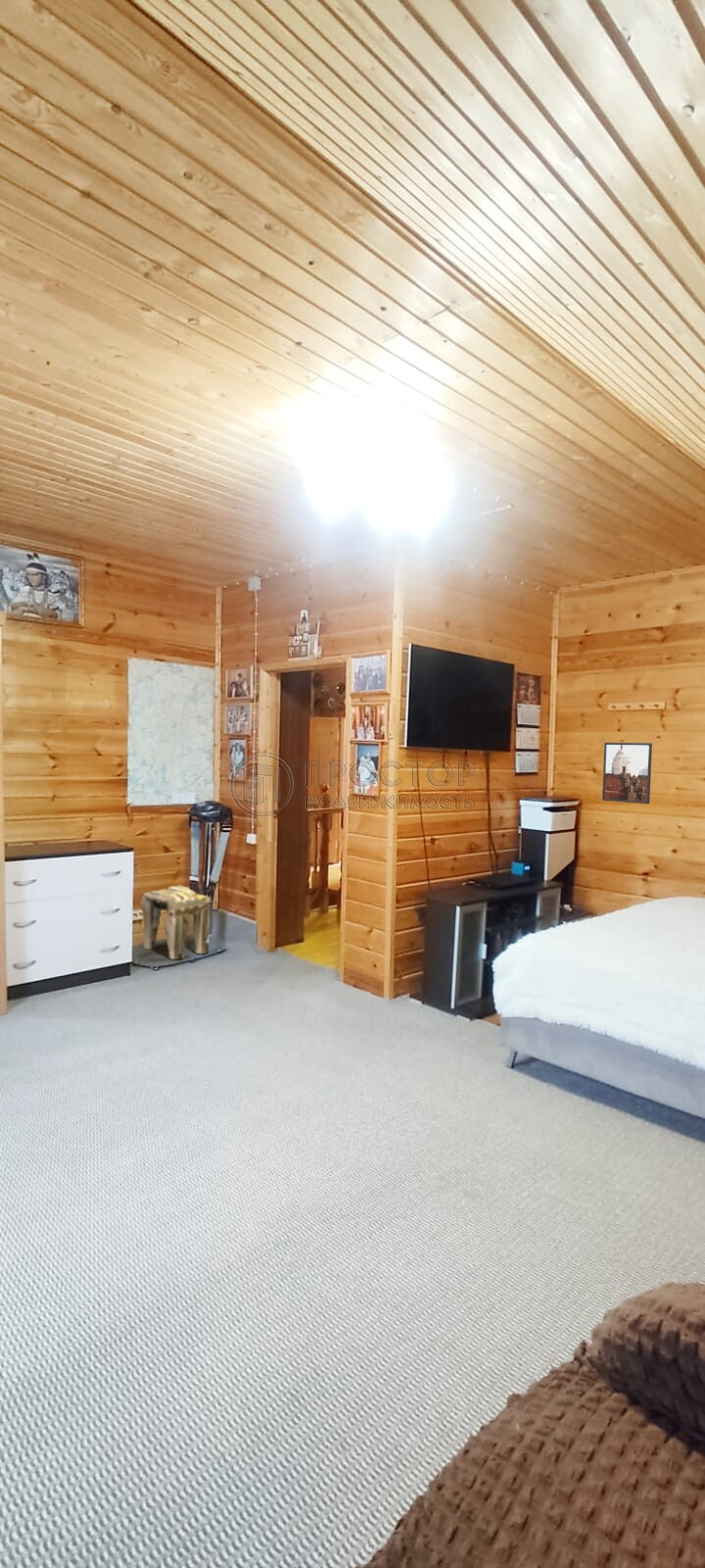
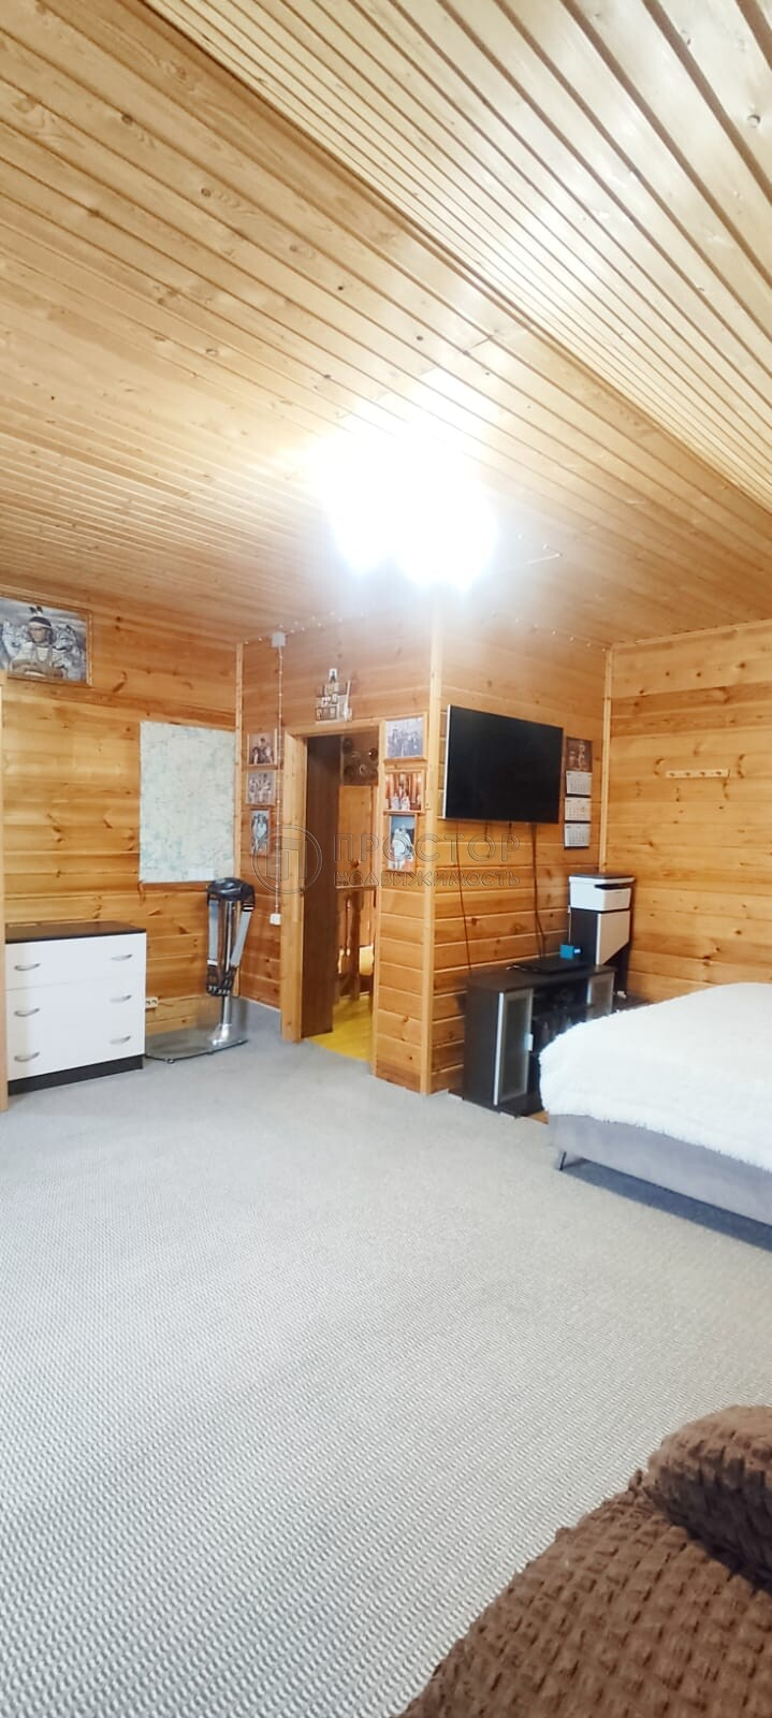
- stool [139,884,213,960]
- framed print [601,742,653,805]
